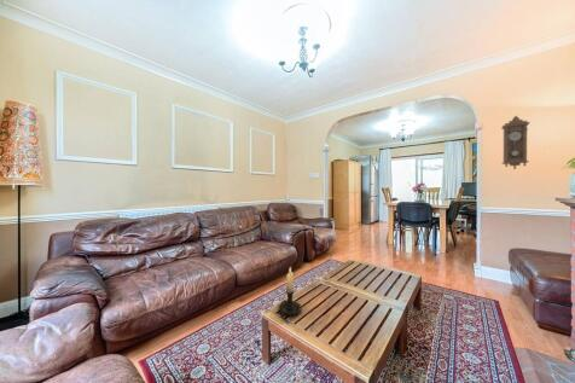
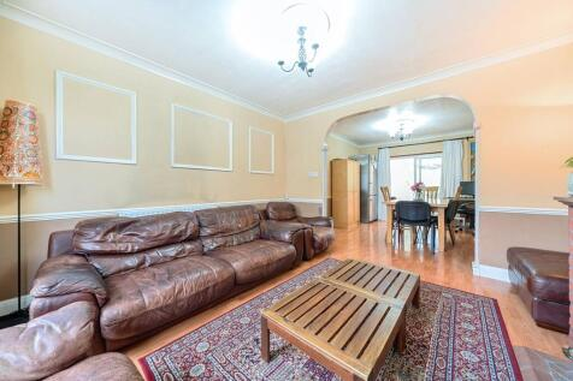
- candle holder [277,266,303,319]
- pendulum clock [500,115,530,170]
